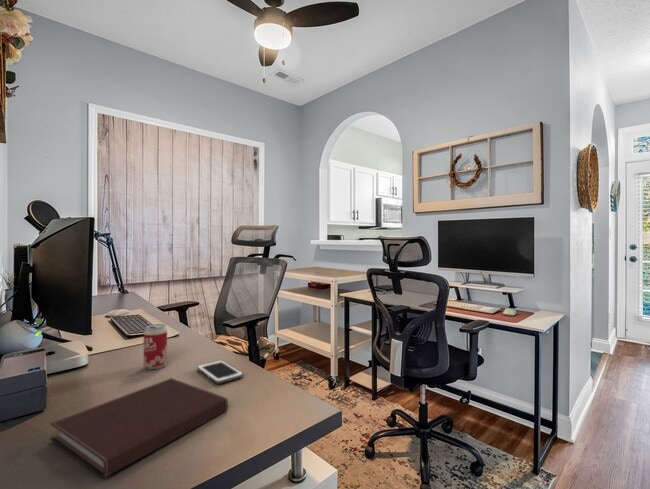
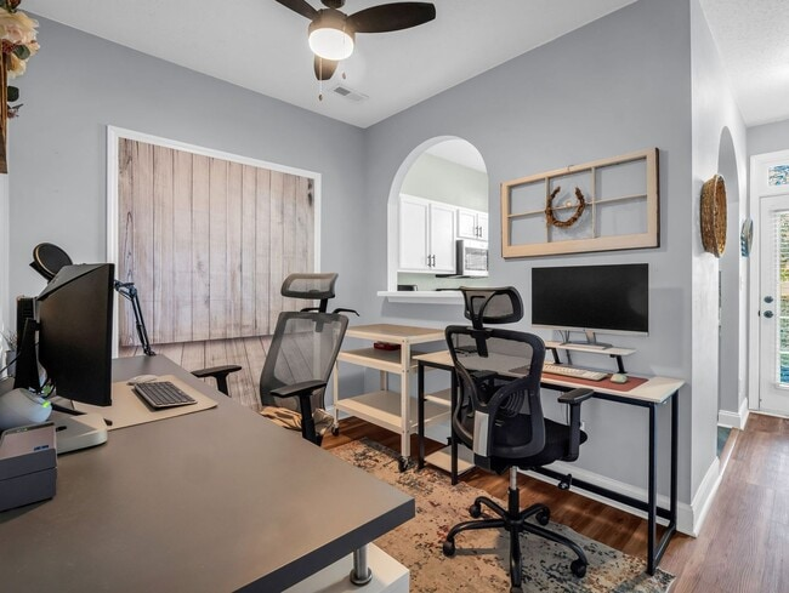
- notebook [48,377,229,480]
- beverage can [143,323,168,370]
- cell phone [196,359,244,385]
